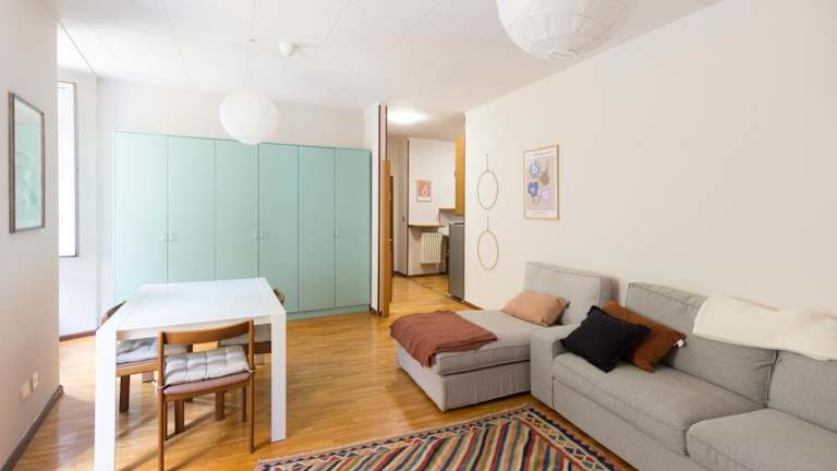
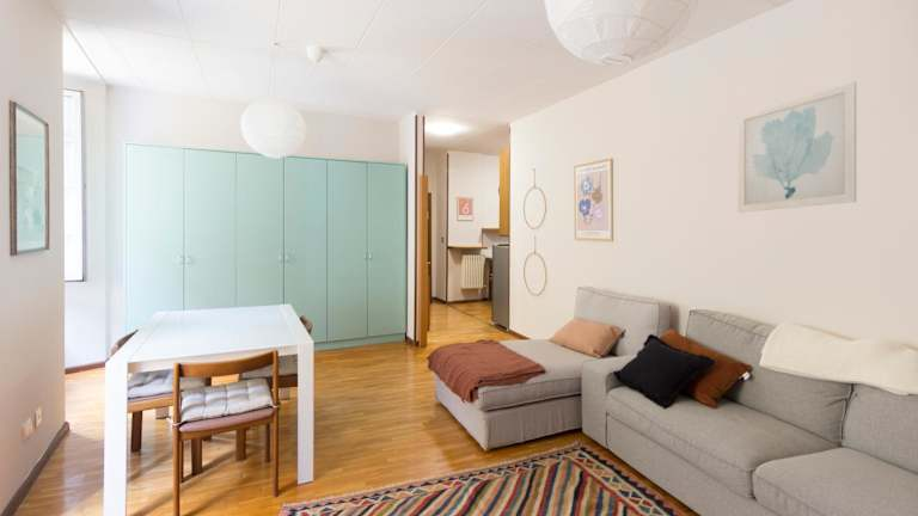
+ wall art [736,80,857,214]
